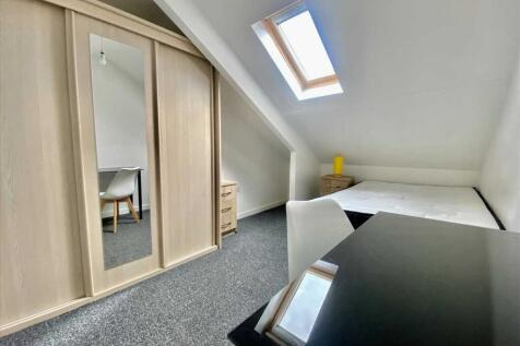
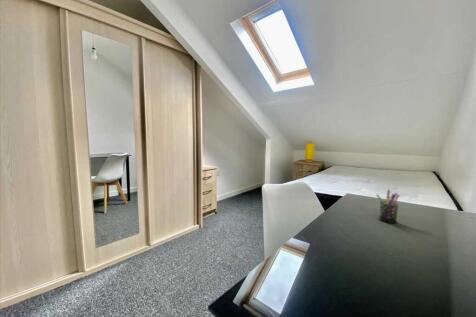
+ pen holder [375,189,400,224]
